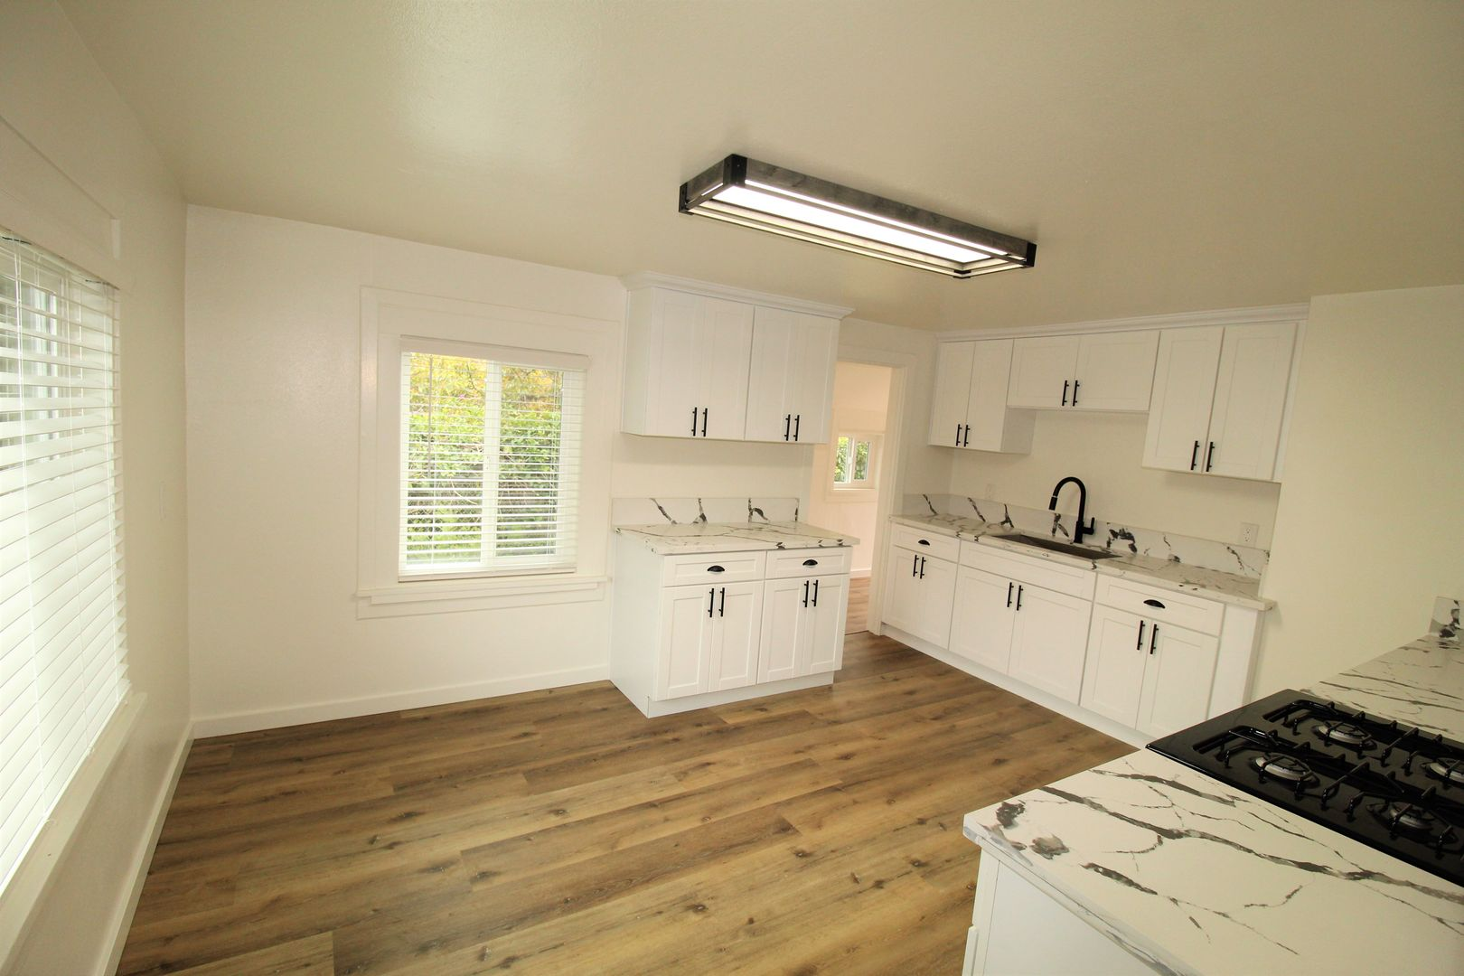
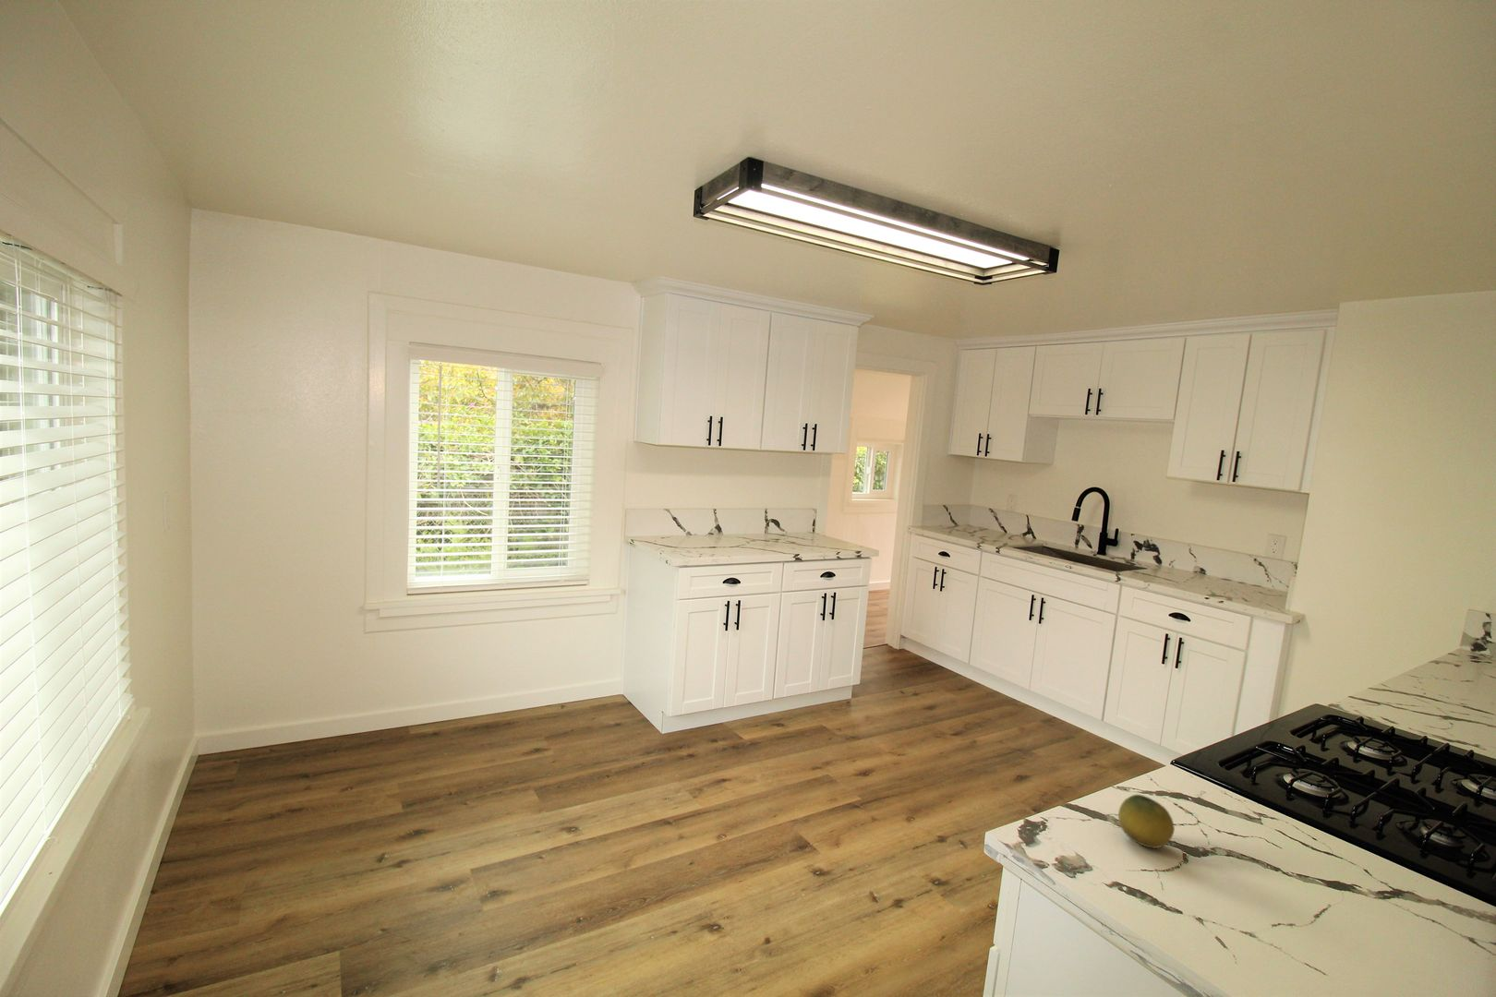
+ fruit [1118,793,1175,849]
